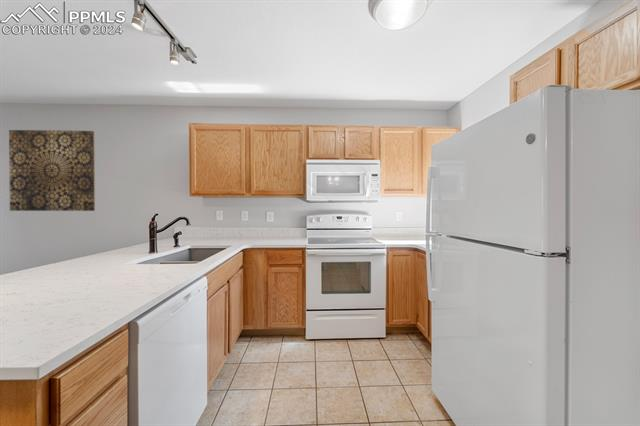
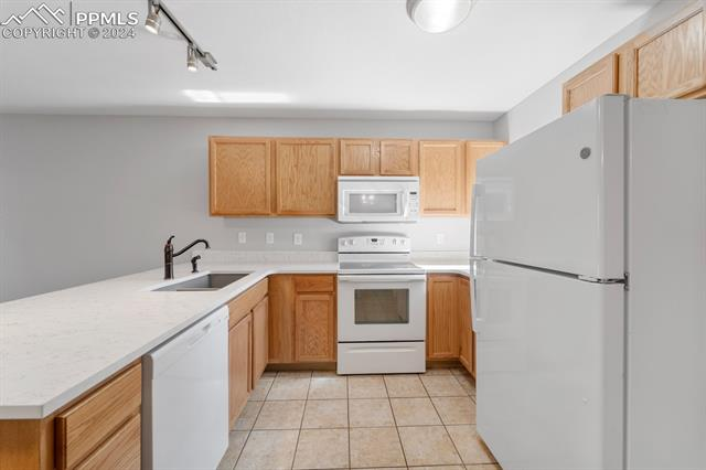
- wall art [8,129,96,212]
